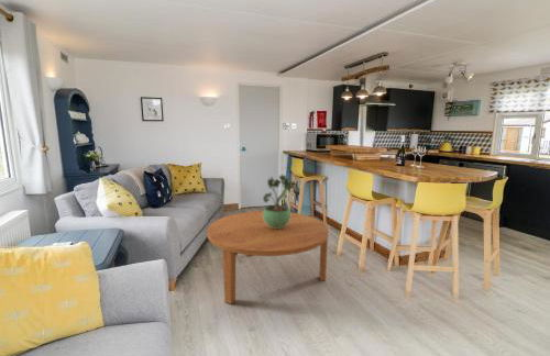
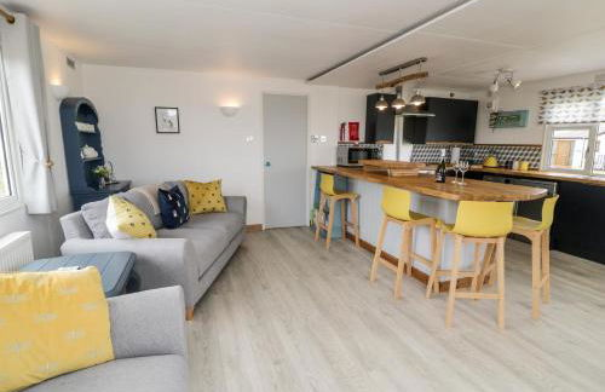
- potted plant [262,174,297,229]
- coffee table [206,210,329,305]
